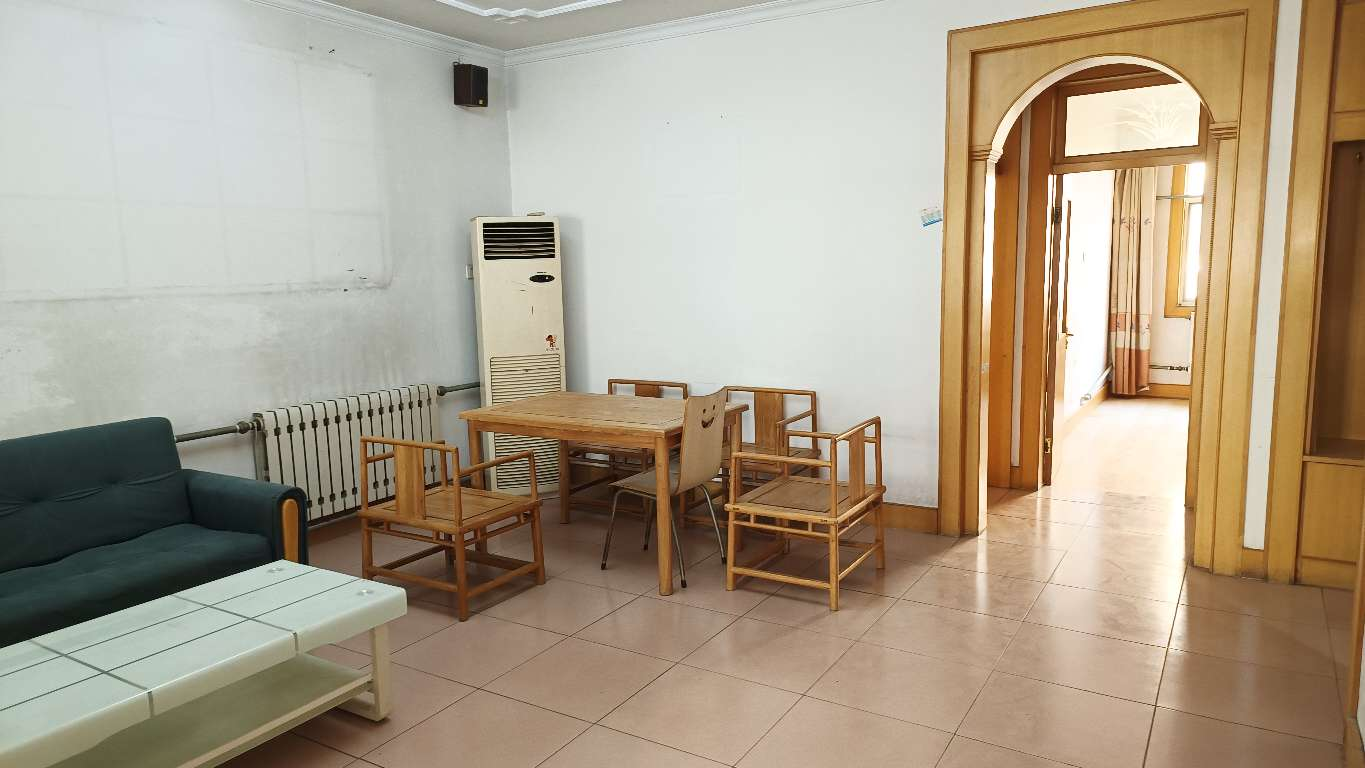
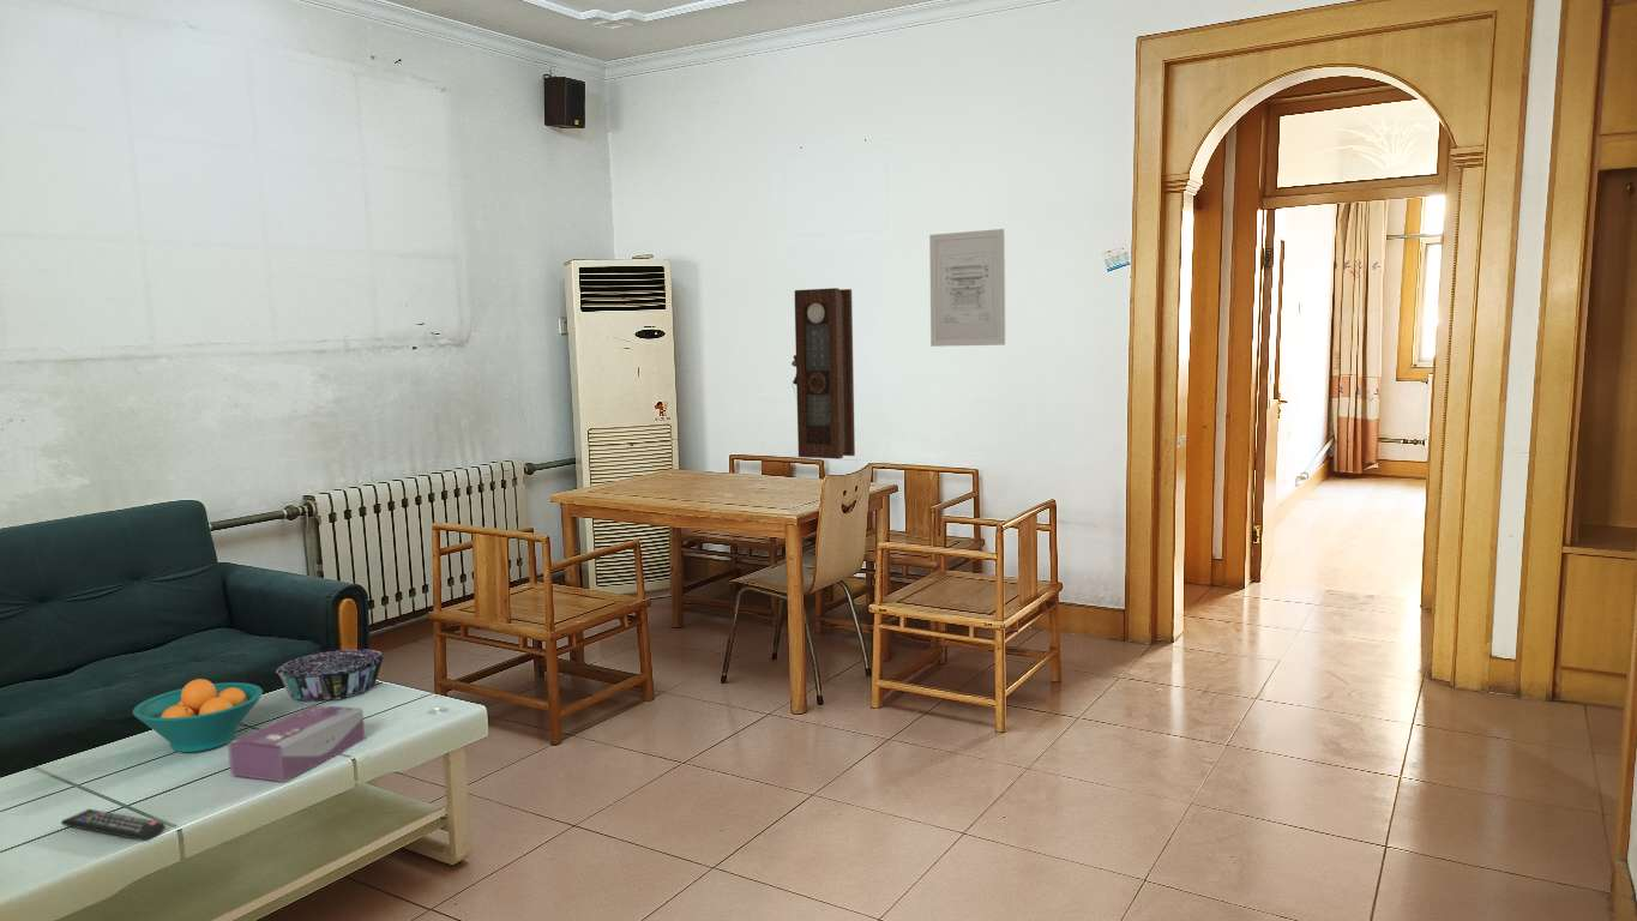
+ pendulum clock [790,287,856,460]
+ wall art [928,228,1006,348]
+ fruit bowl [132,678,264,753]
+ remote control [60,808,167,842]
+ decorative bowl [275,648,385,702]
+ tissue box [227,704,366,783]
